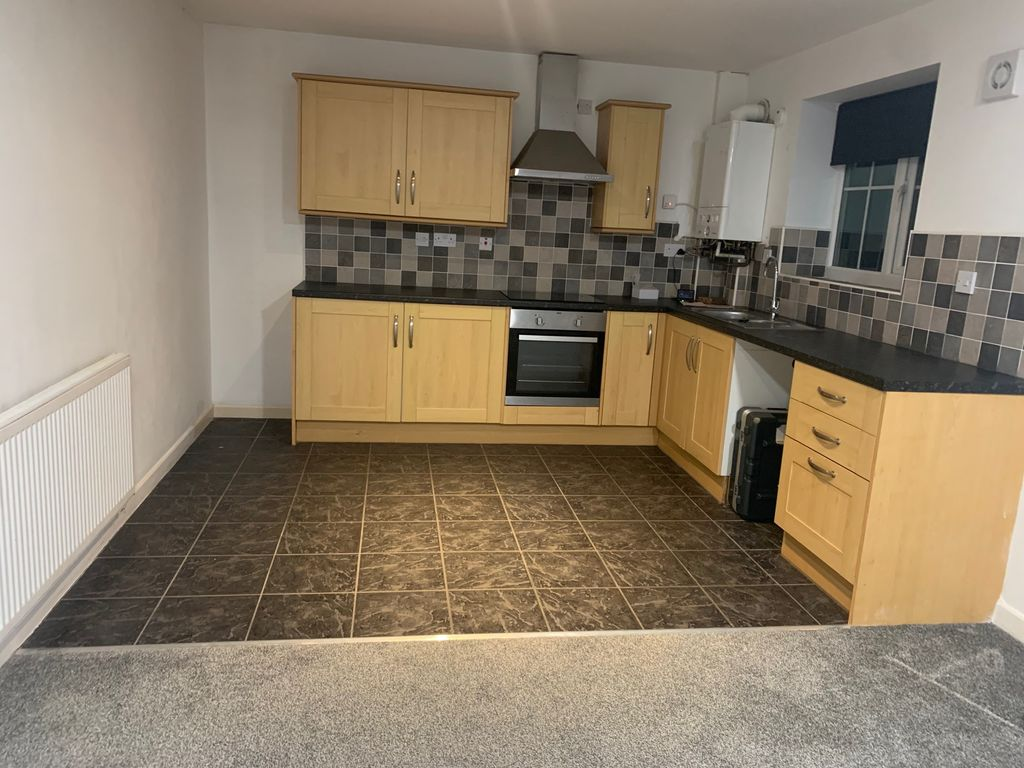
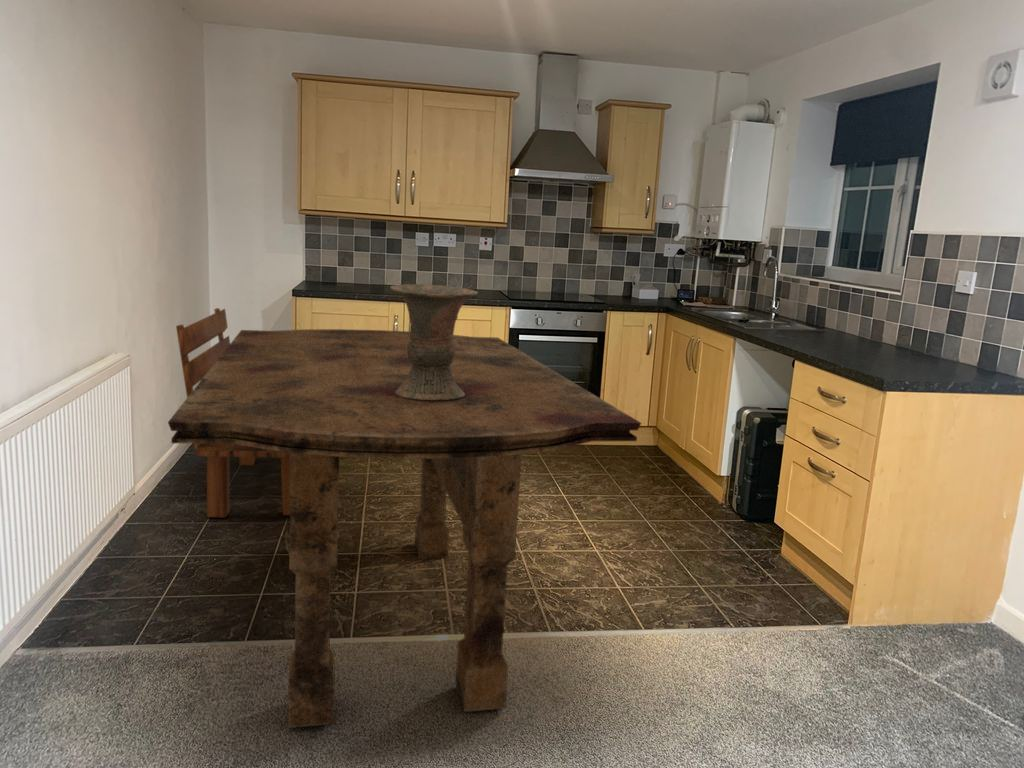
+ vase [390,283,479,400]
+ dining table [167,328,642,729]
+ bench [175,307,290,518]
